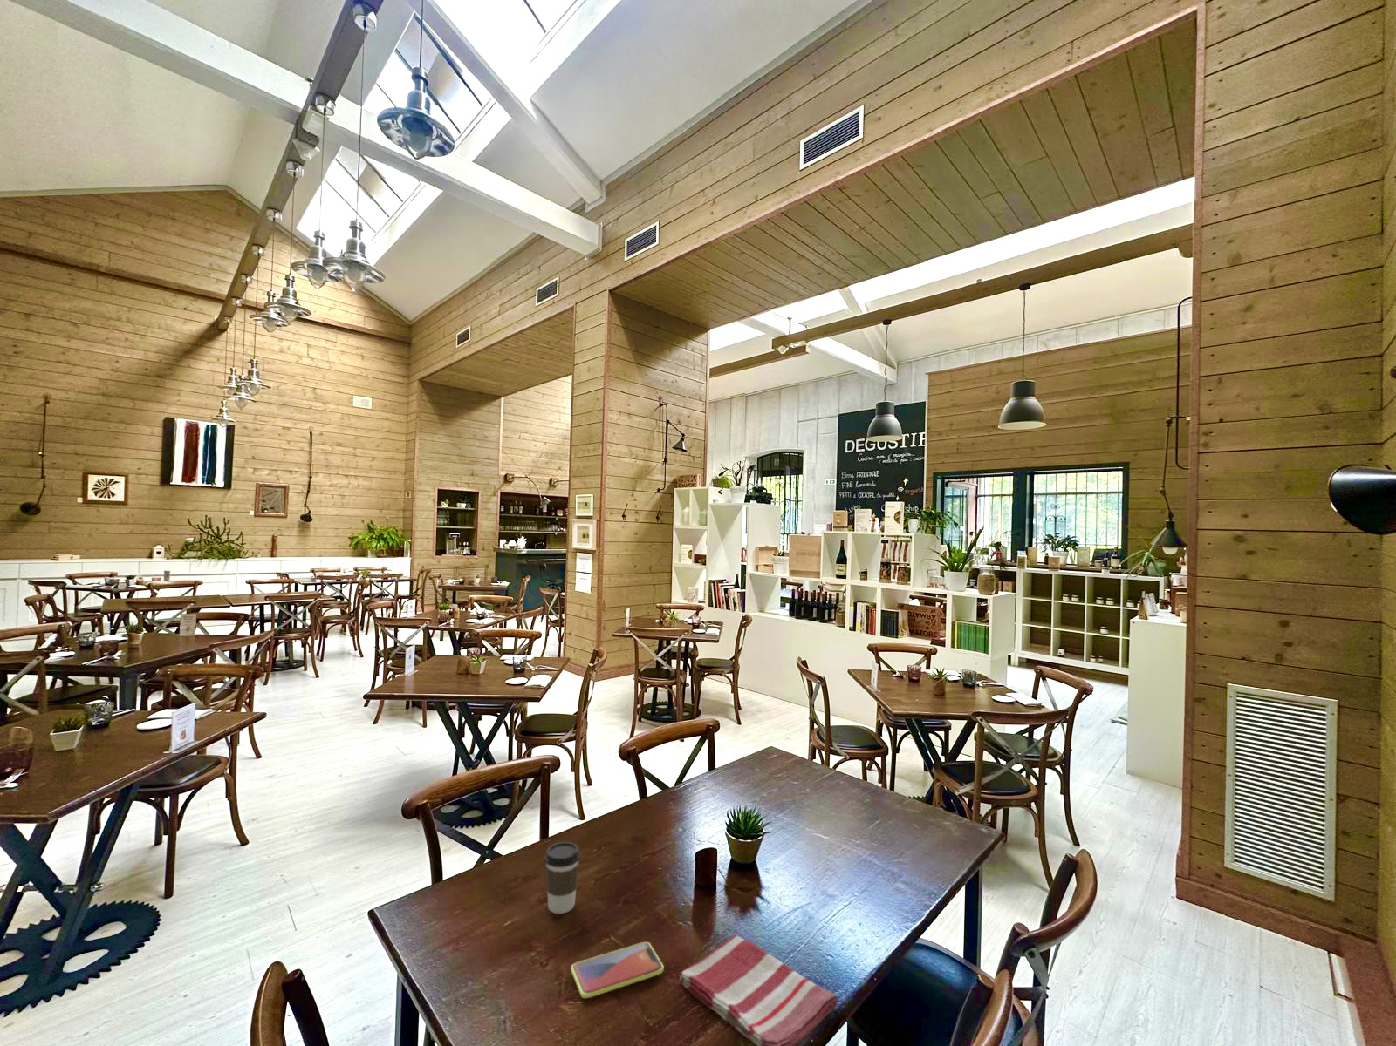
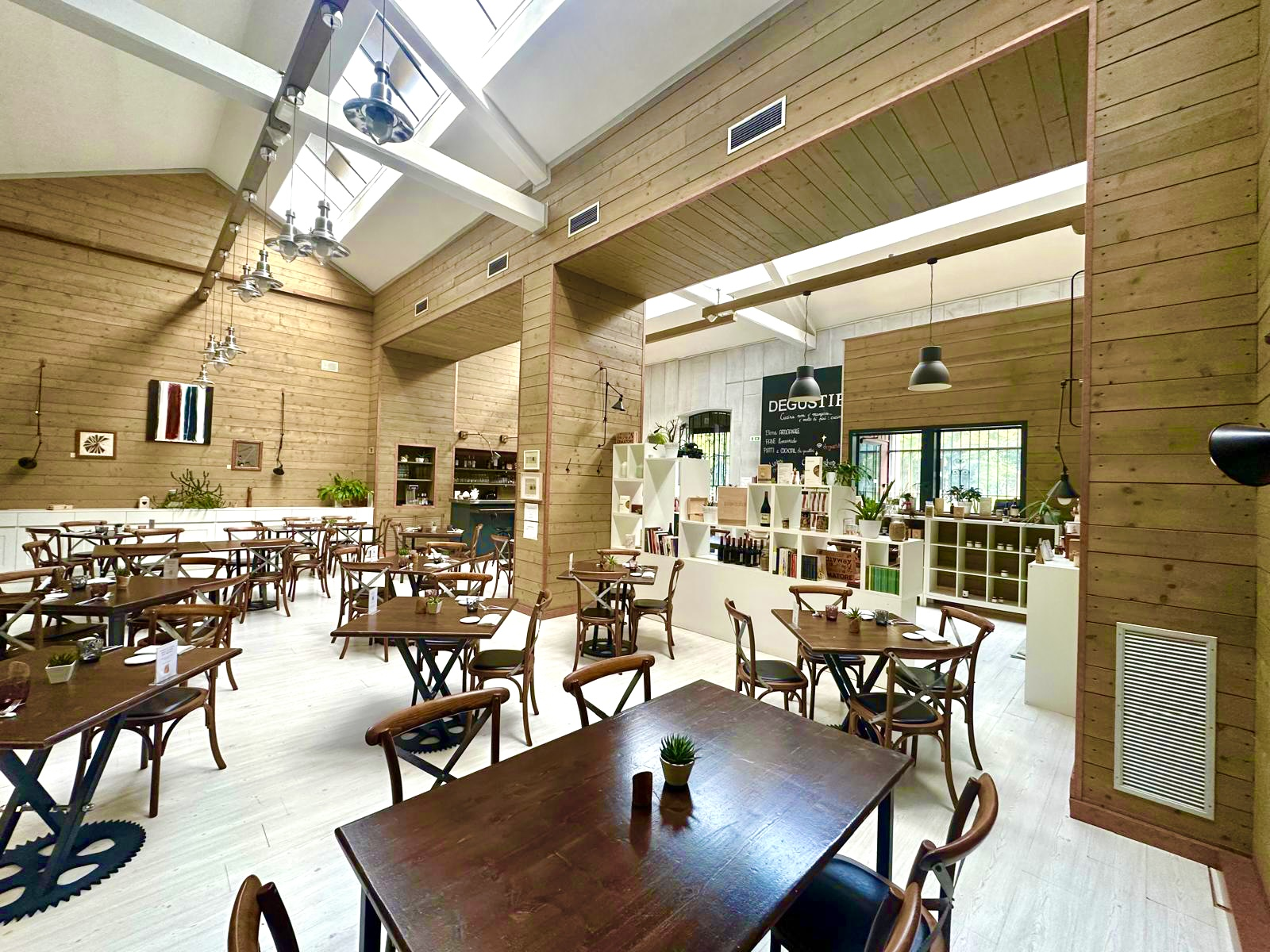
- smartphone [569,942,665,999]
- dish towel [679,934,839,1046]
- coffee cup [544,842,581,914]
